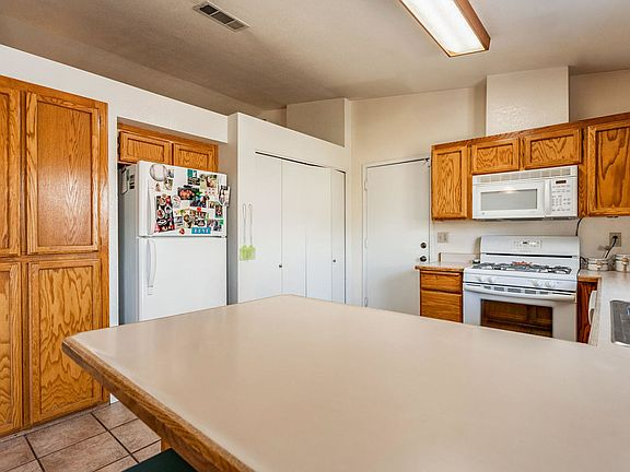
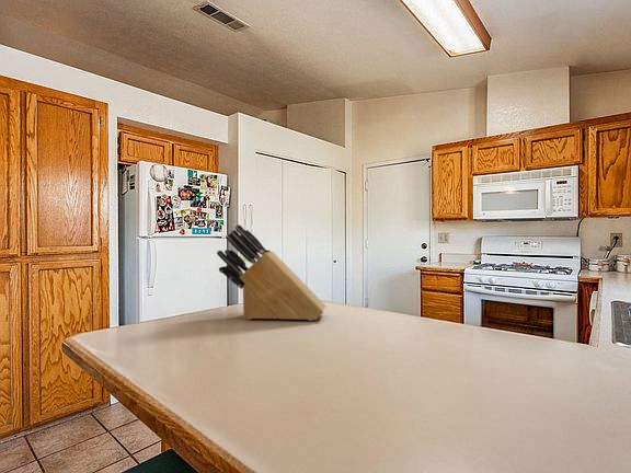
+ knife block [216,223,326,322]
